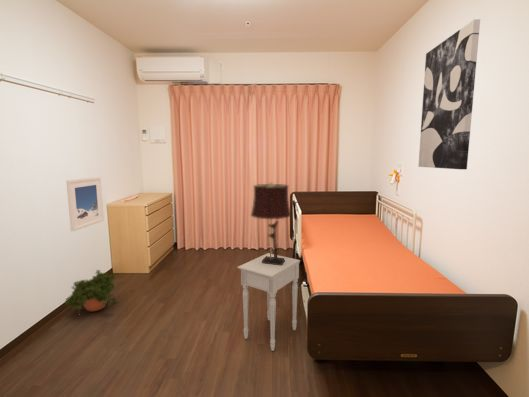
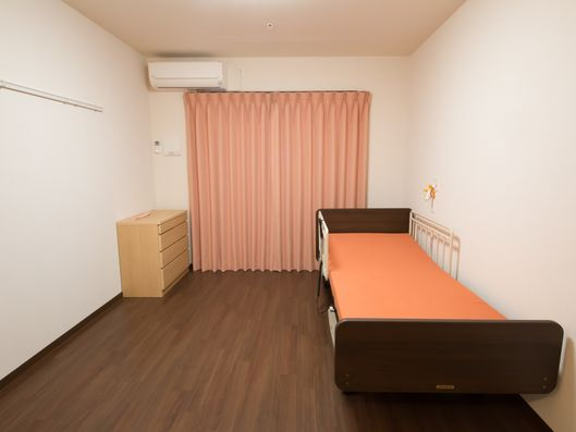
- nightstand [236,252,301,352]
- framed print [65,176,105,232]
- wall art [418,18,481,170]
- potted plant [64,269,119,313]
- table lamp [250,180,292,265]
